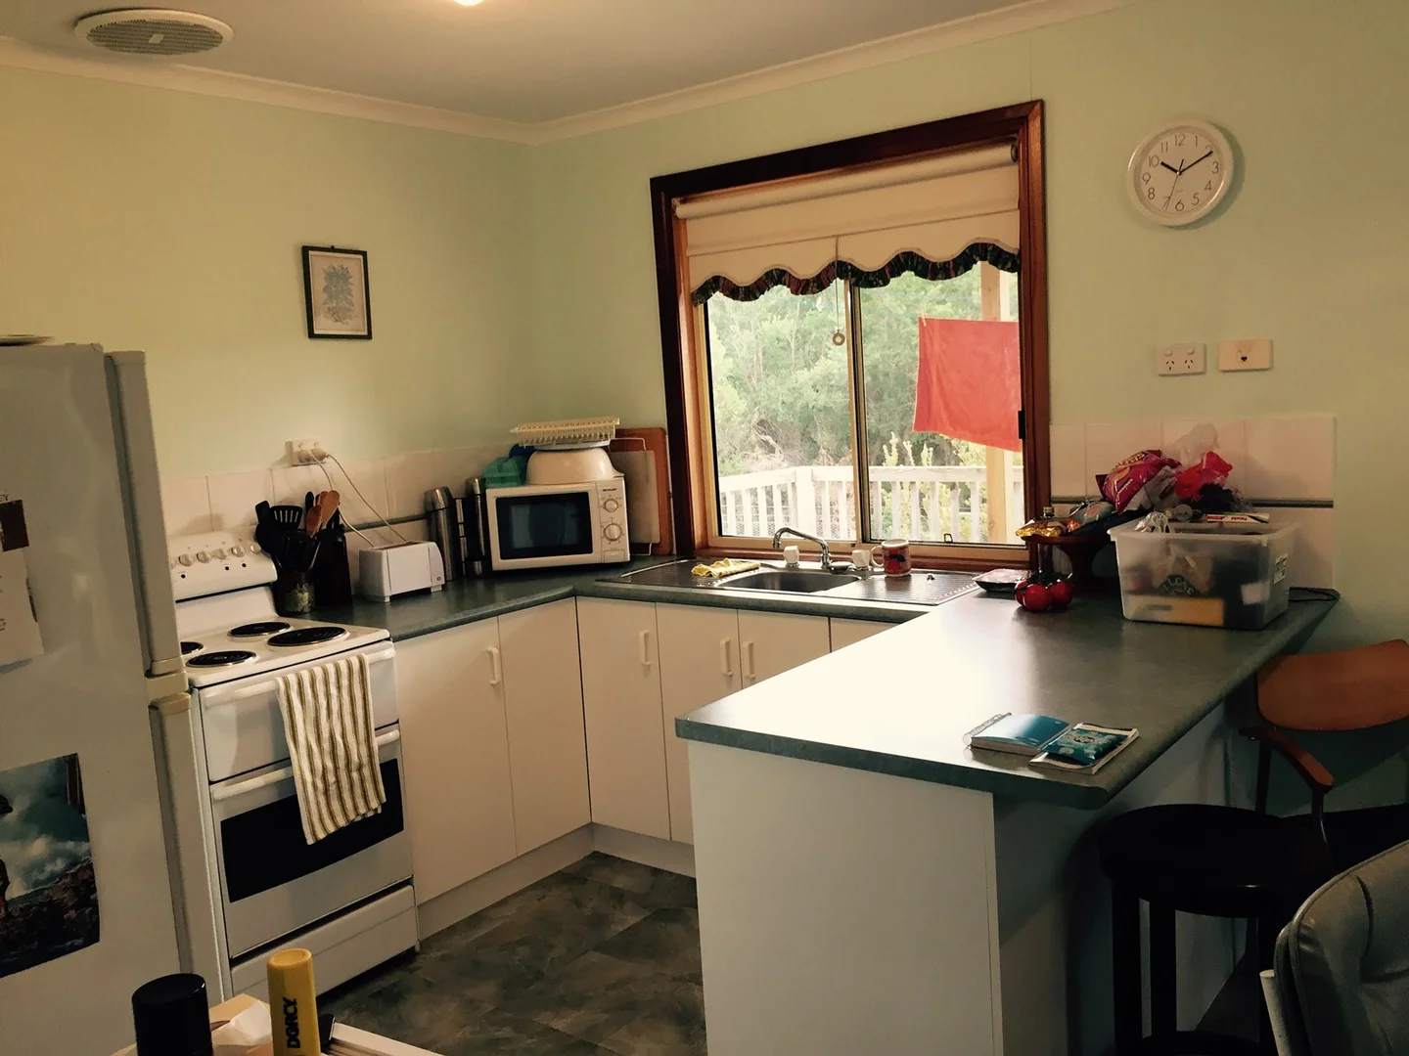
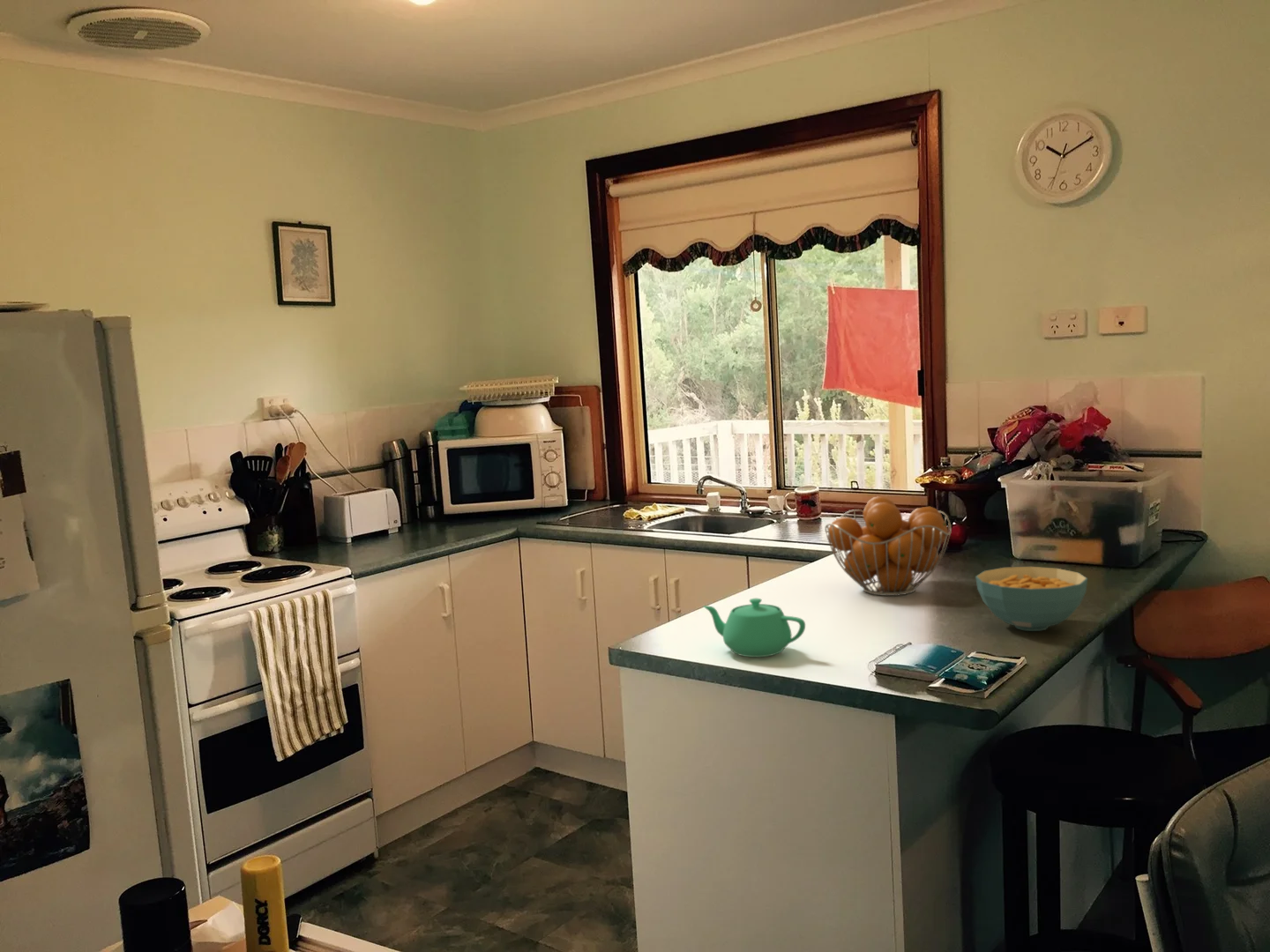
+ teapot [702,598,806,658]
+ cereal bowl [975,566,1088,632]
+ fruit basket [824,495,953,597]
